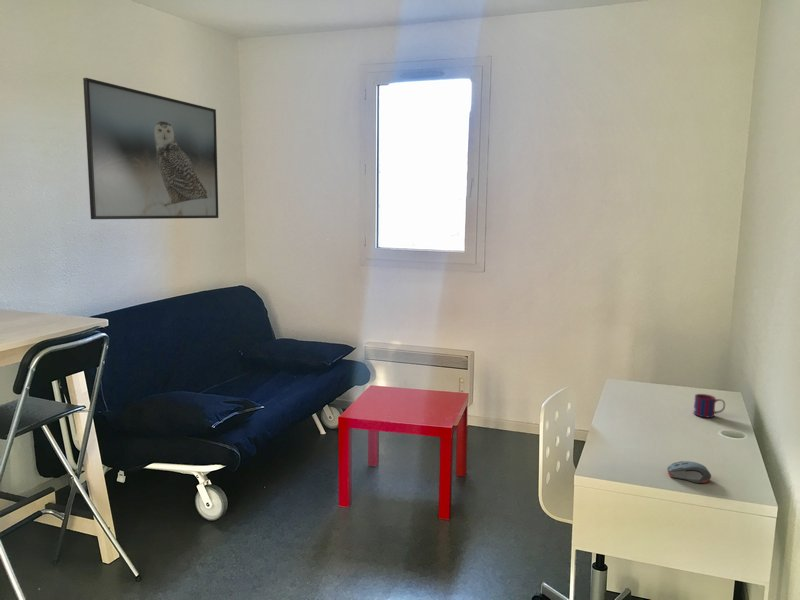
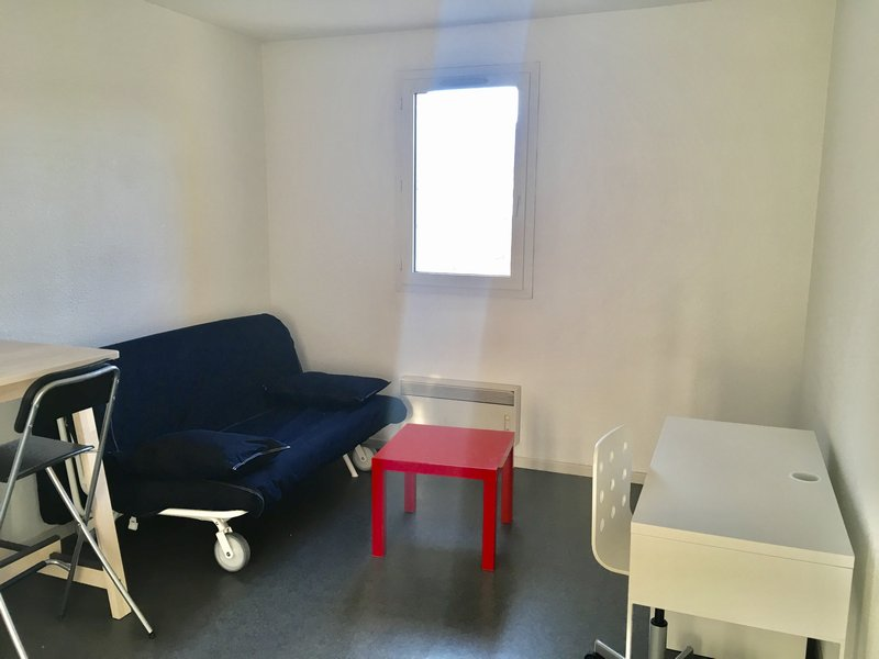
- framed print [82,77,220,220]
- computer mouse [666,460,712,484]
- mug [692,393,726,419]
